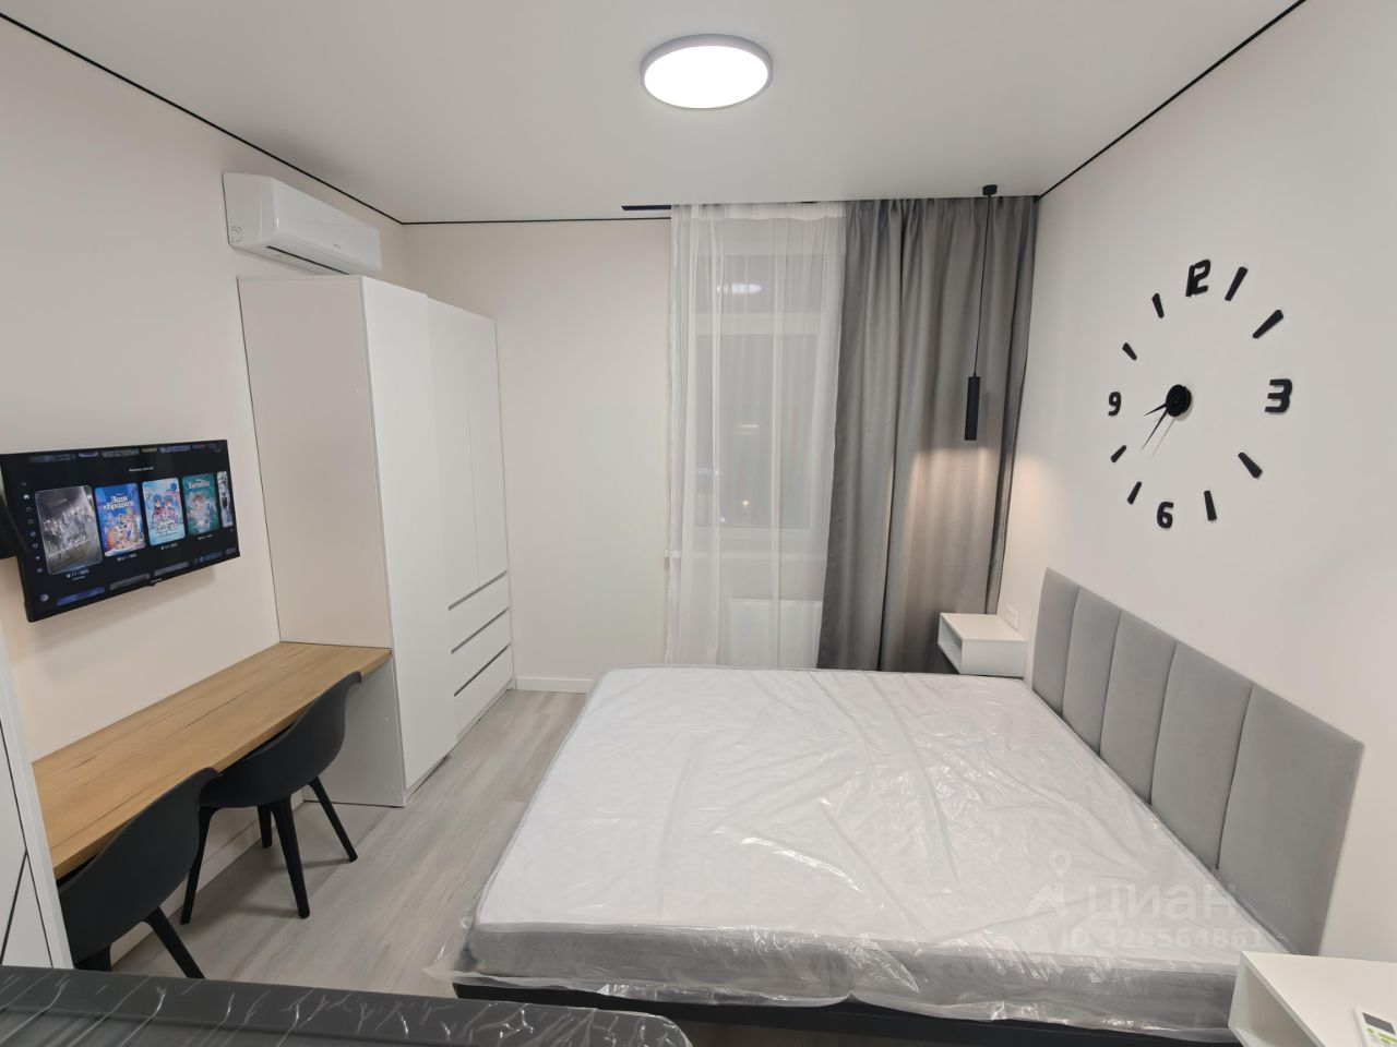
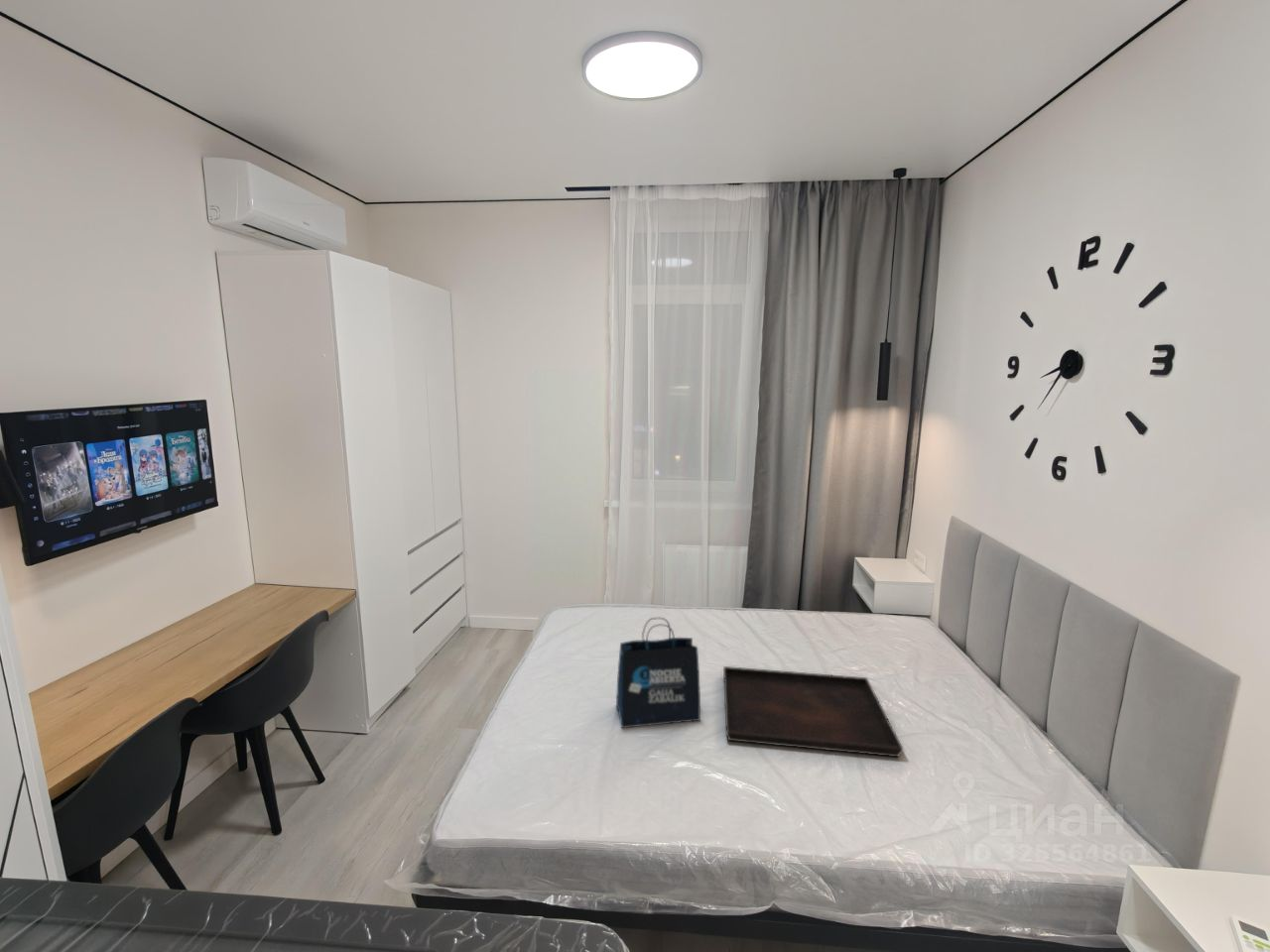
+ serving tray [722,665,904,758]
+ tote bag [615,617,701,729]
